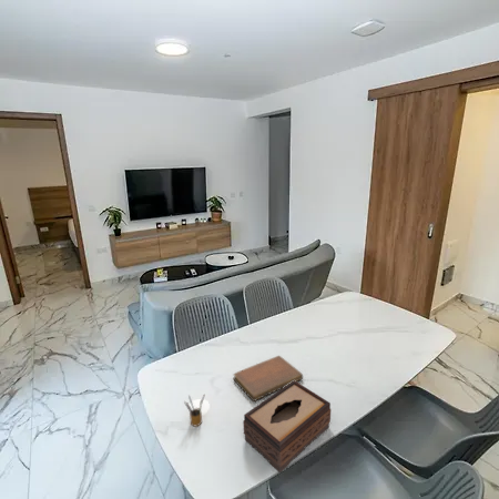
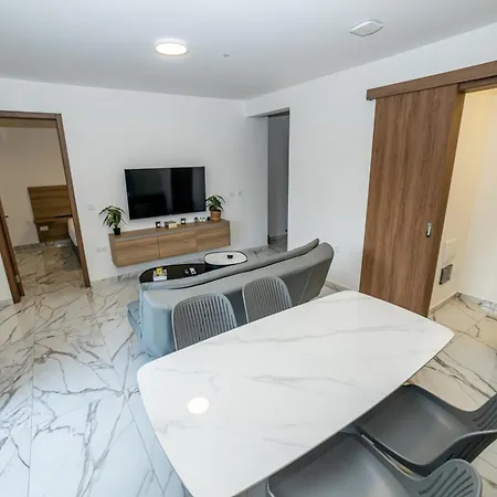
- pencil box [183,394,205,427]
- notebook [232,355,304,403]
- tissue box [242,380,333,473]
